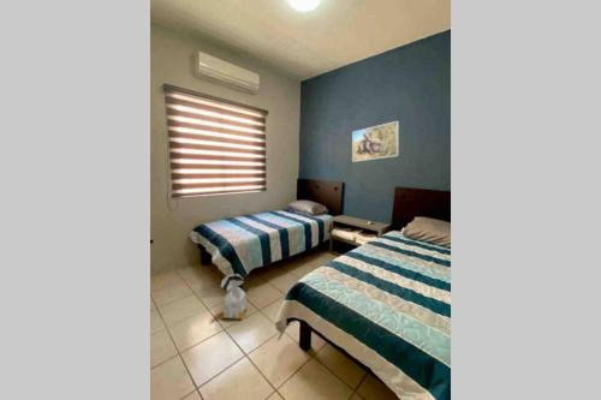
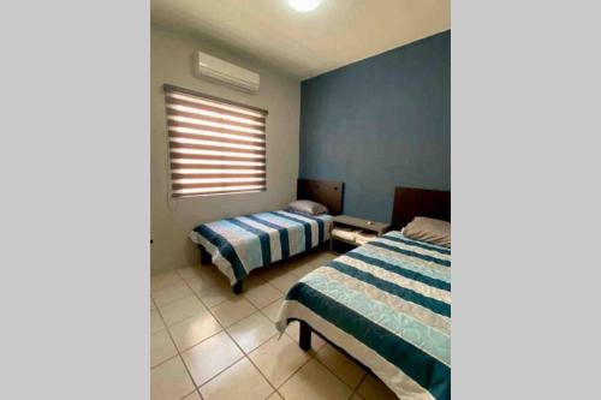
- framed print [351,120,400,163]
- bag [220,273,248,320]
